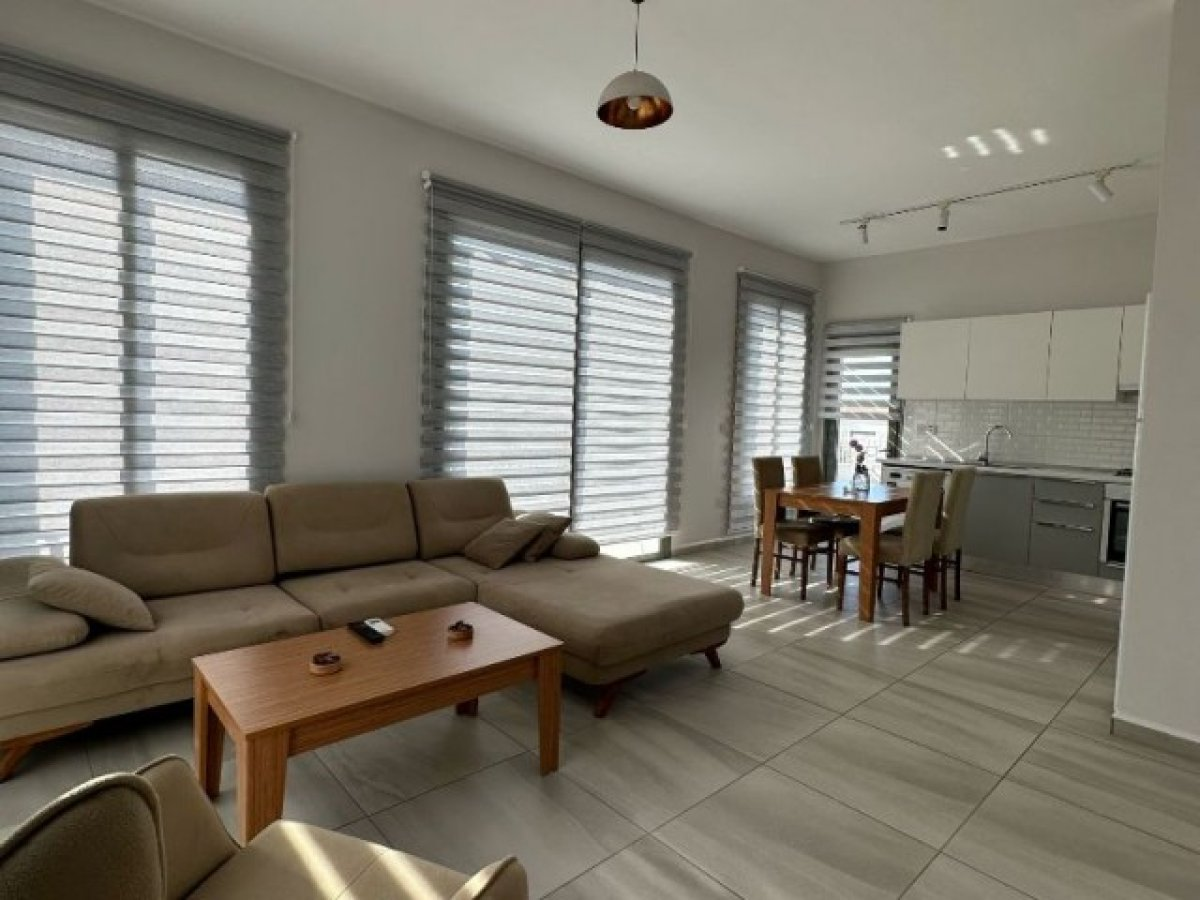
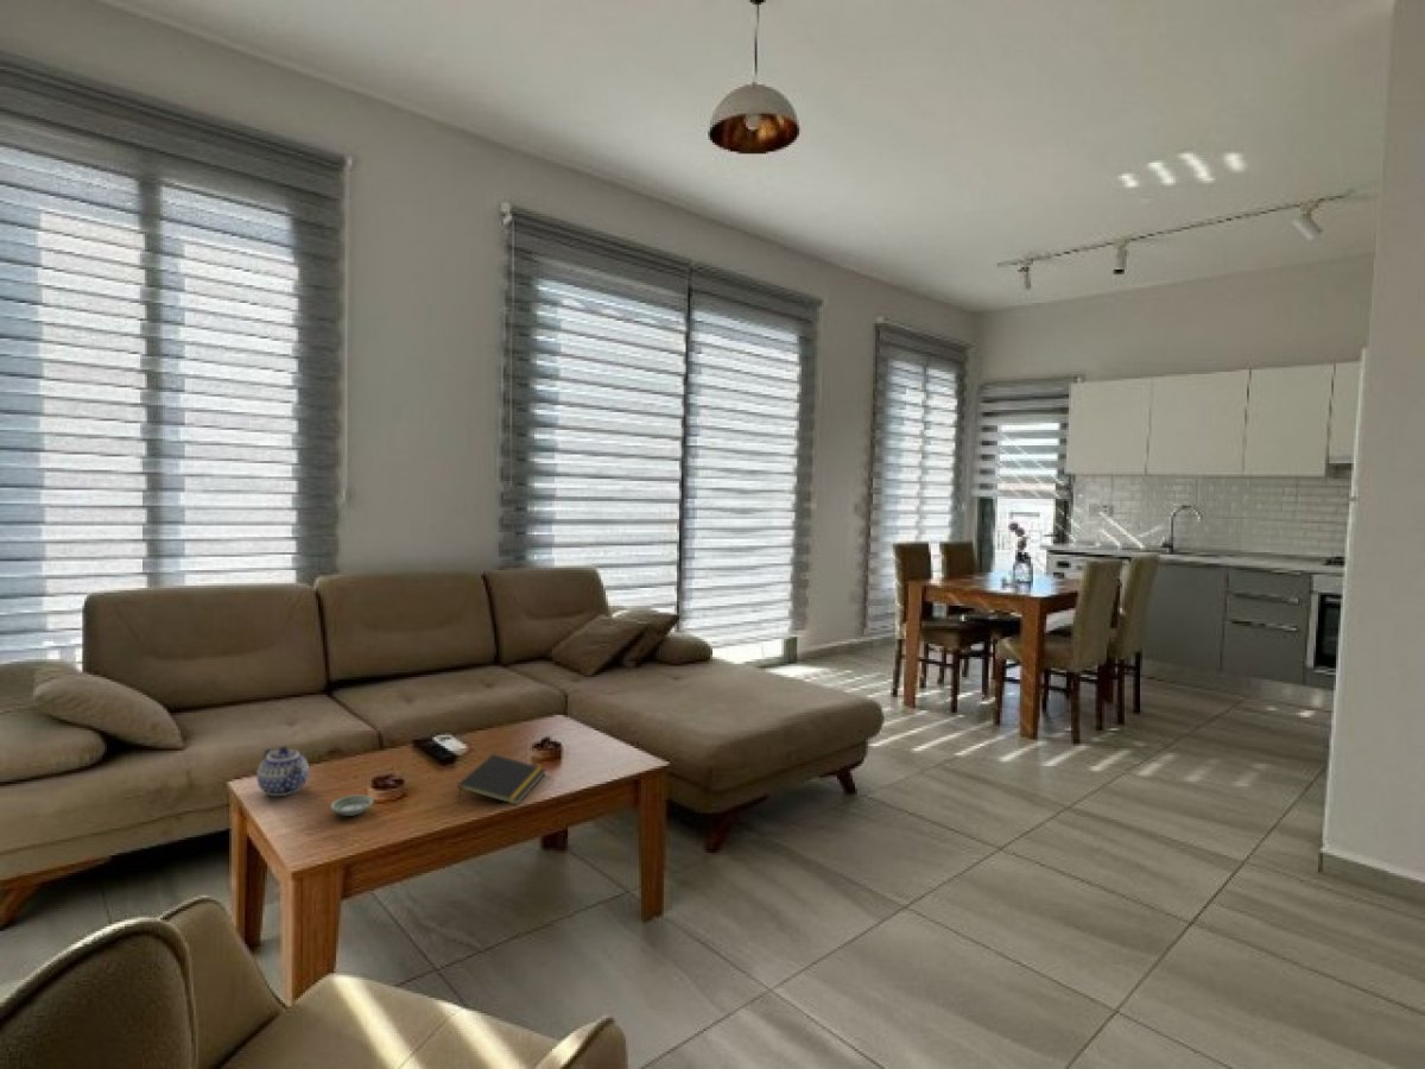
+ notepad [456,753,547,807]
+ teapot [255,745,310,797]
+ saucer [329,795,374,817]
